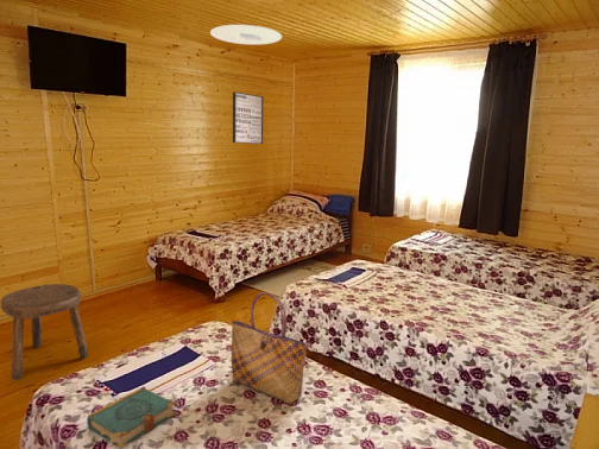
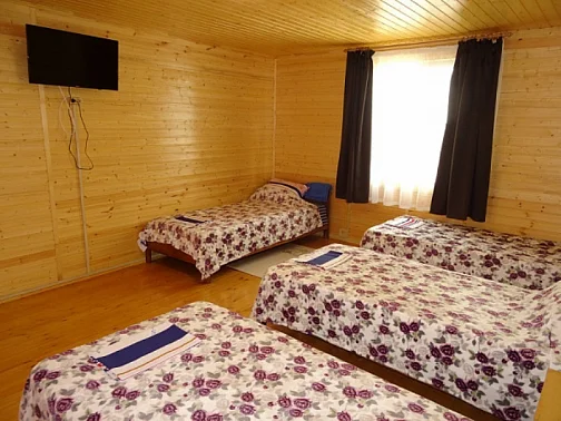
- stool [0,283,89,381]
- ceiling light [209,24,283,46]
- book [86,385,176,449]
- wall art [232,90,264,145]
- tote bag [231,291,308,405]
